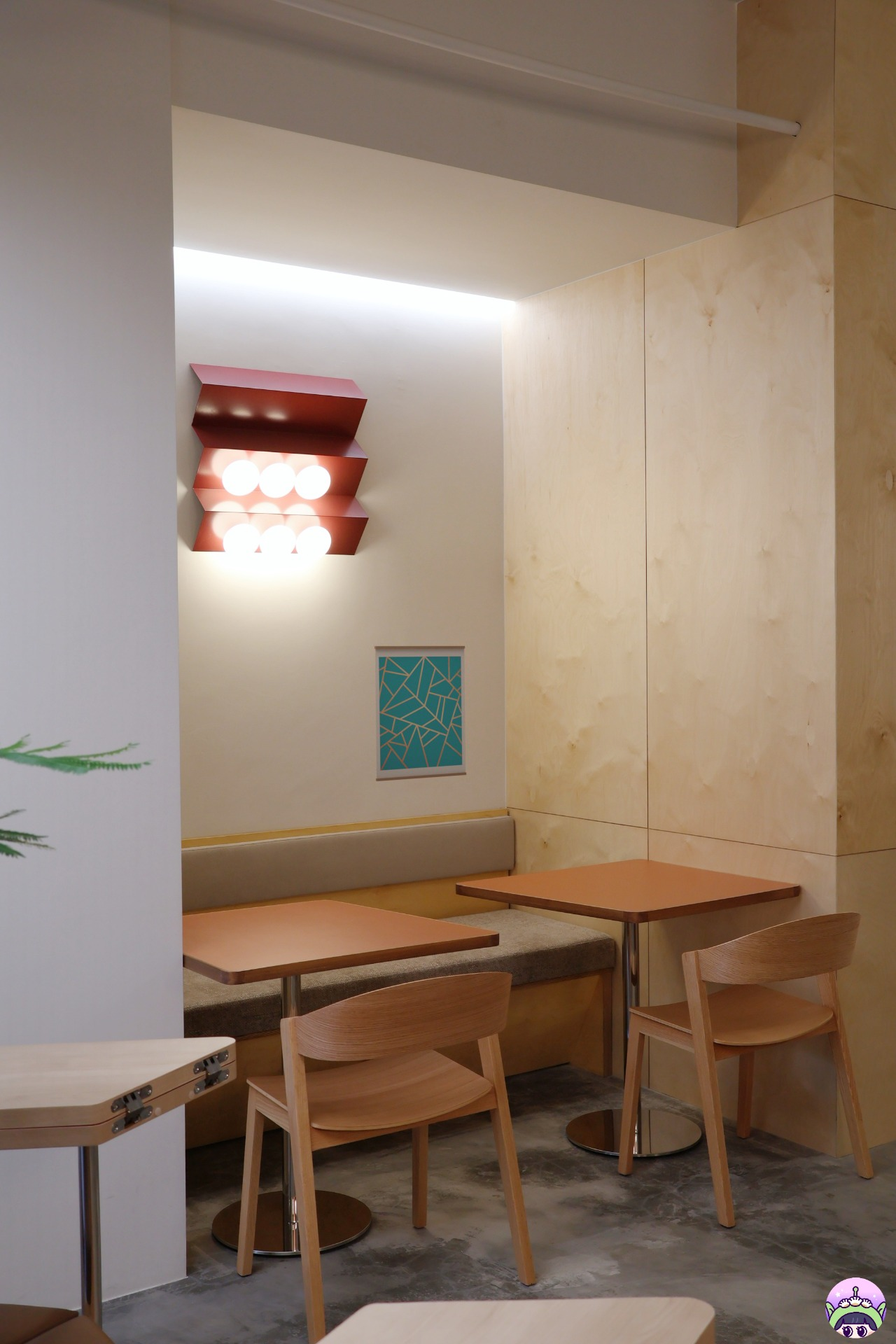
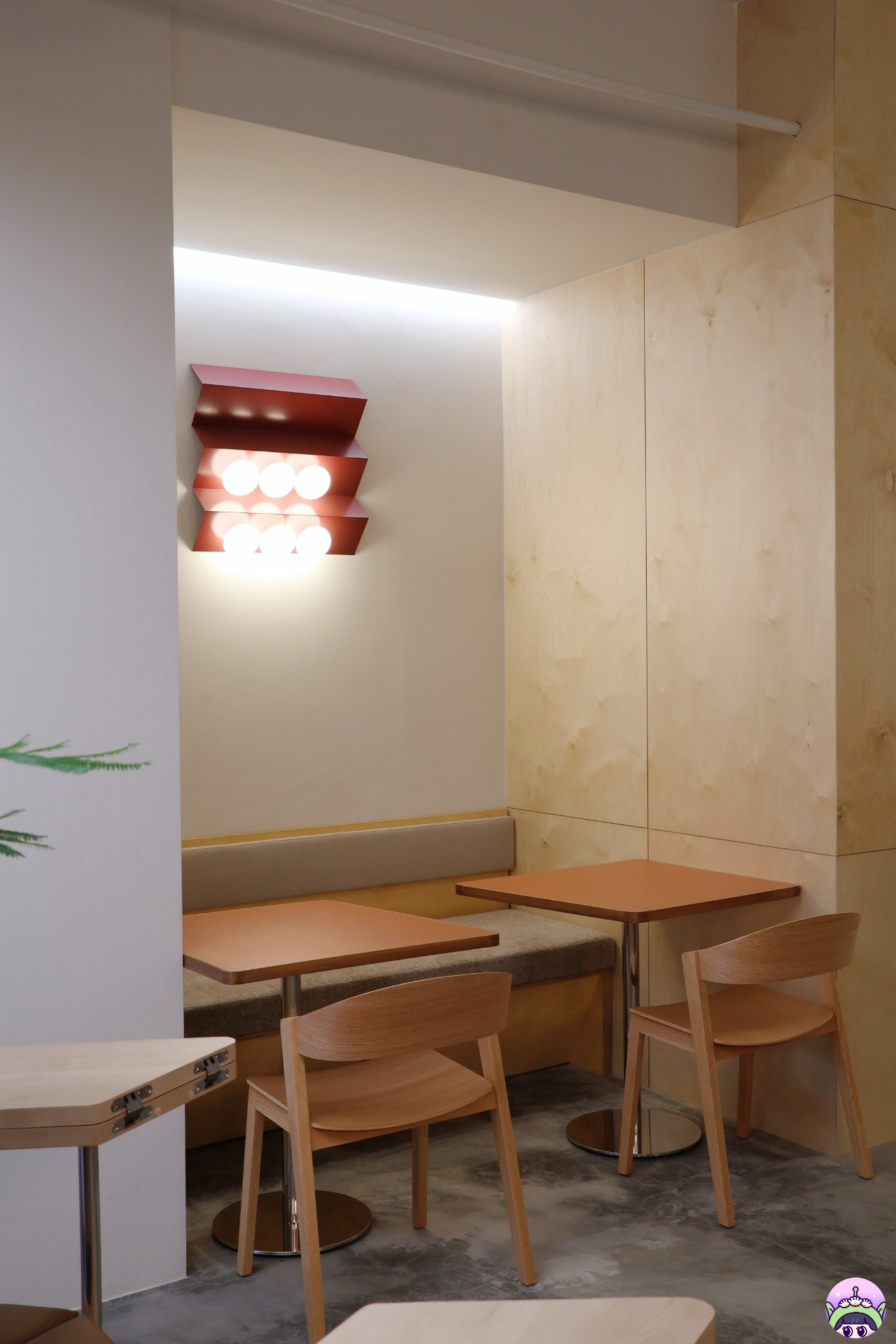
- wall art [374,645,467,782]
